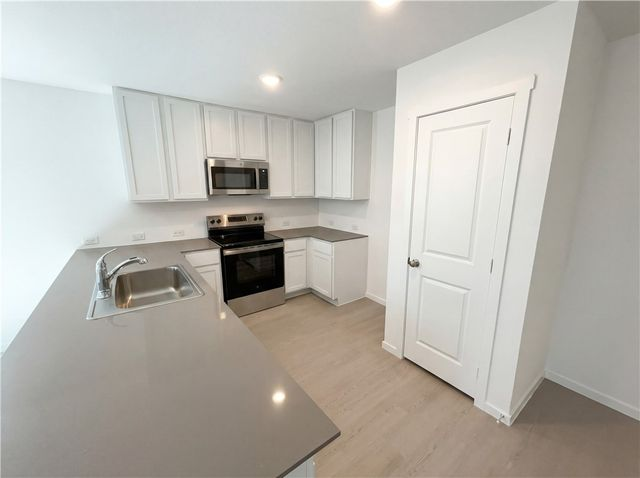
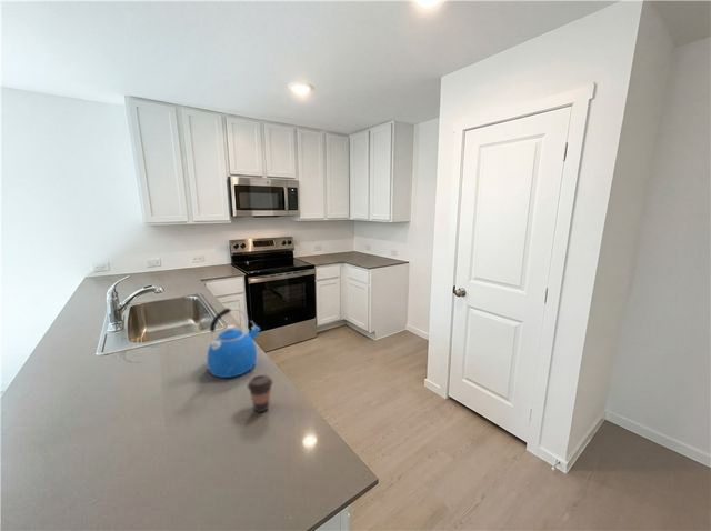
+ coffee cup [247,374,273,413]
+ kettle [206,307,261,379]
